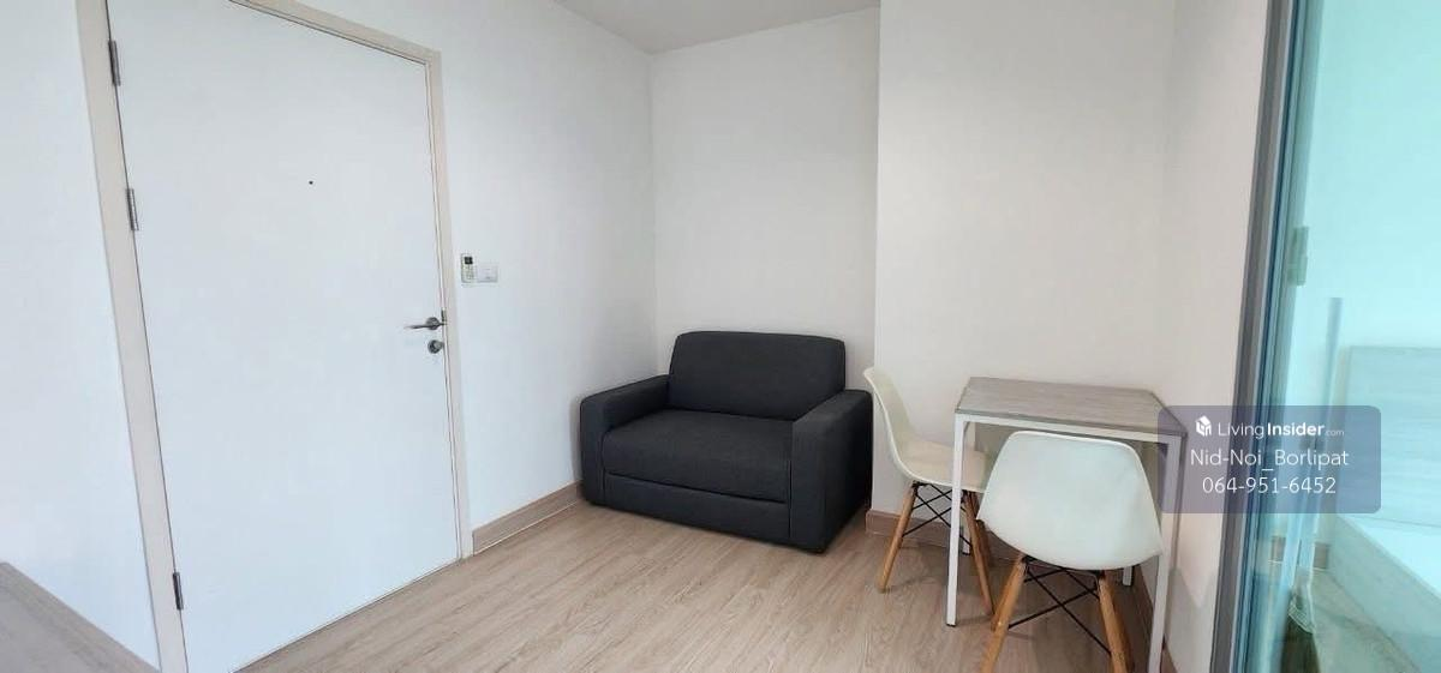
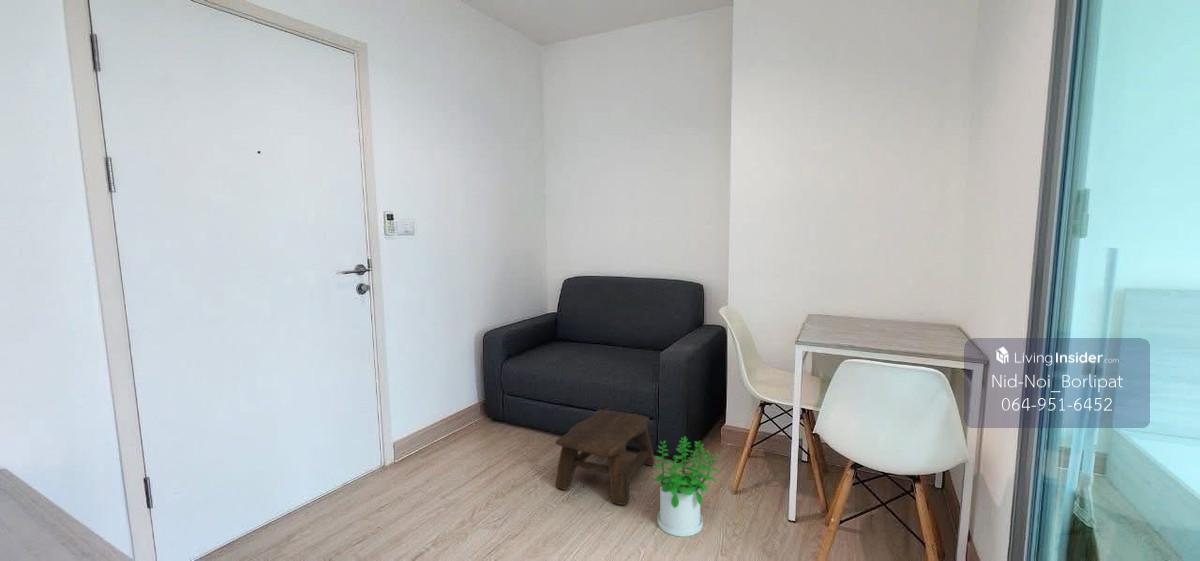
+ potted plant [652,435,721,538]
+ stool [554,408,656,506]
